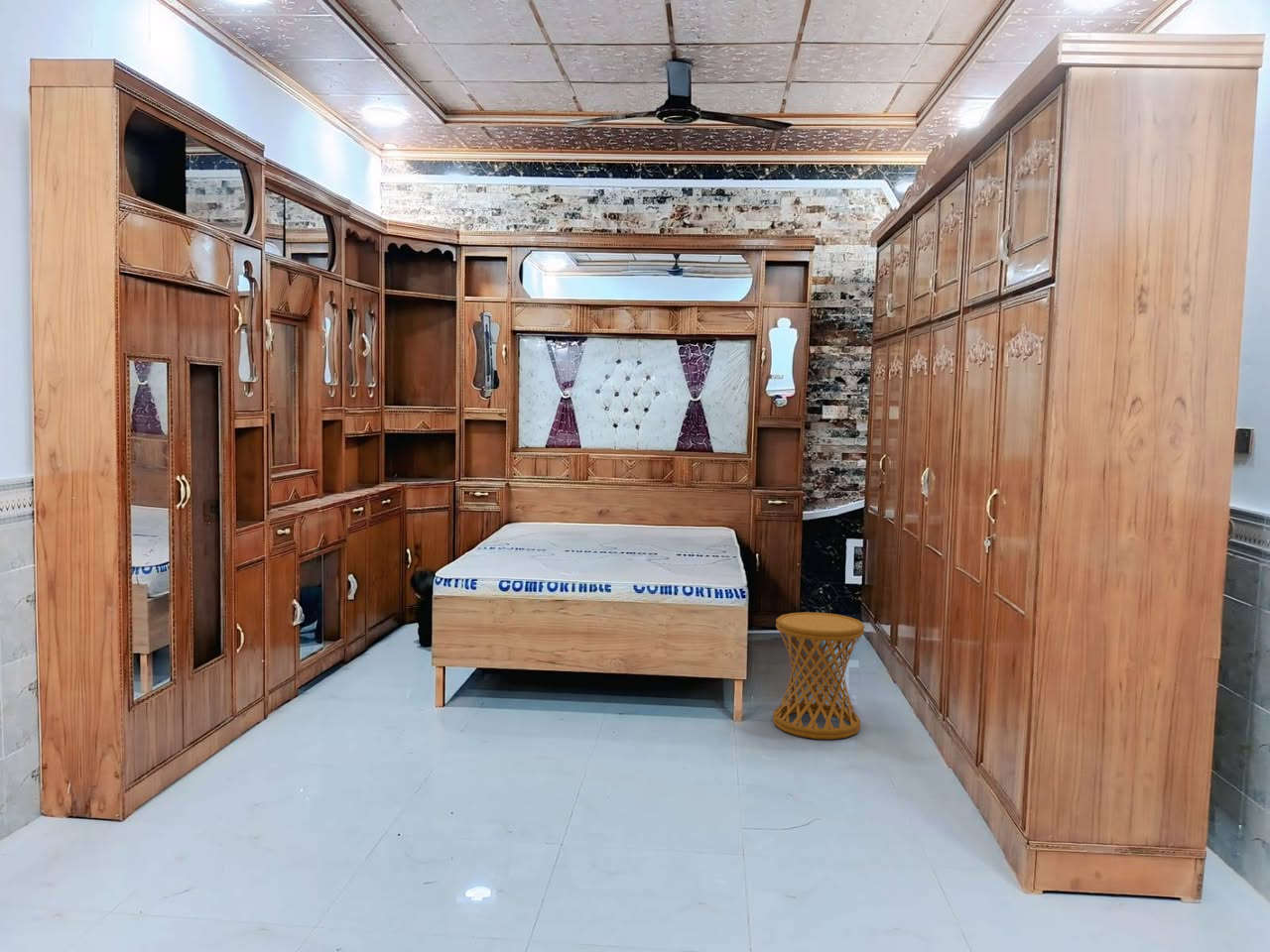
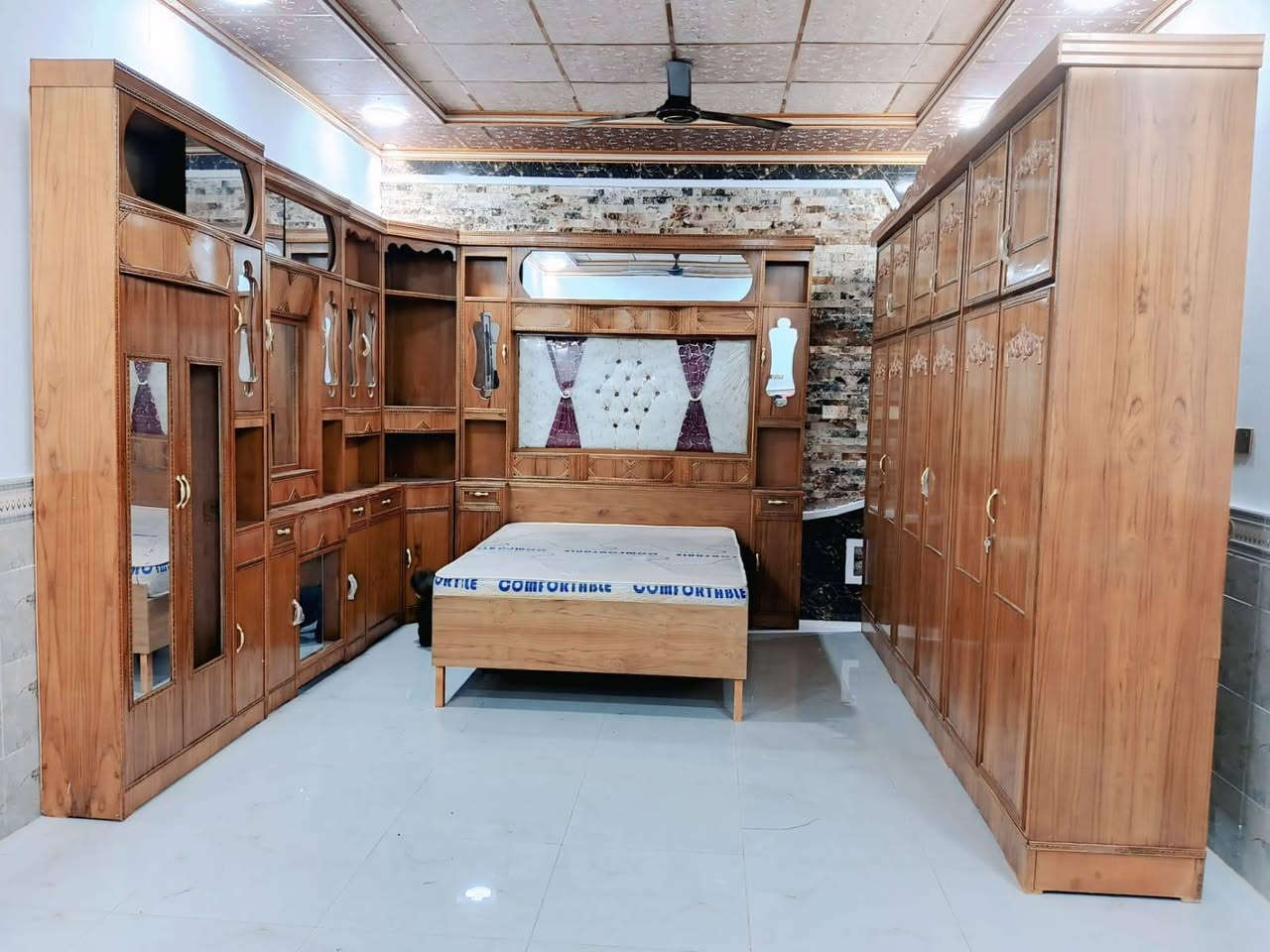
- side table [772,611,865,741]
